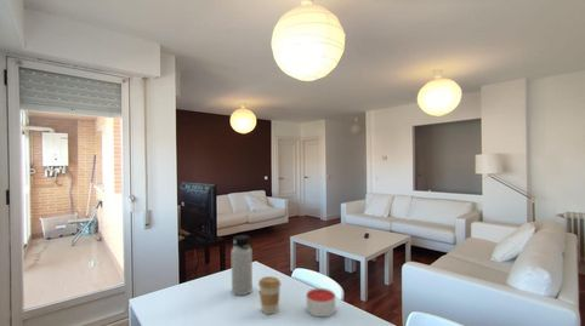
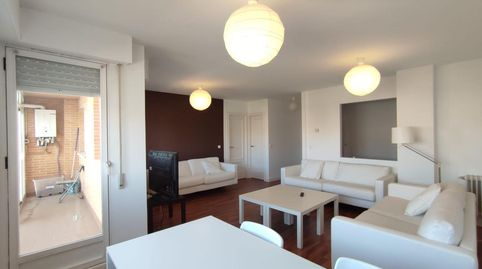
- coffee cup [257,275,282,315]
- candle [305,287,336,318]
- water bottle [231,234,254,297]
